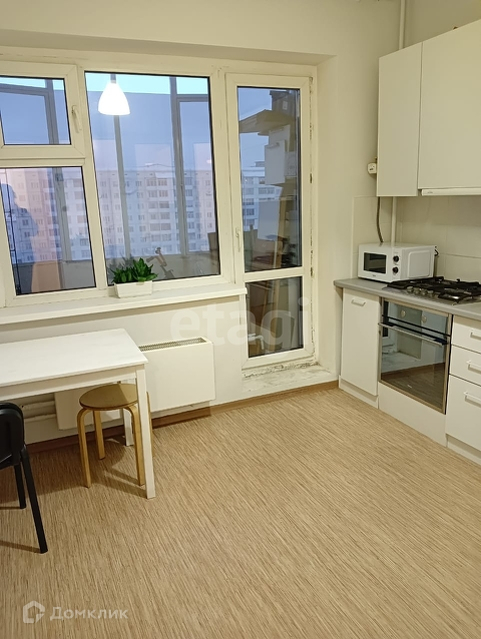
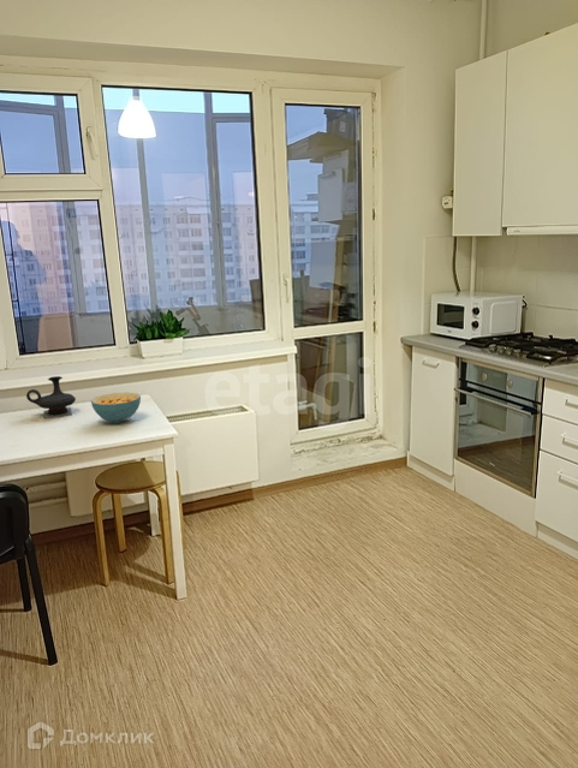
+ cereal bowl [90,392,142,424]
+ teapot [25,375,77,419]
